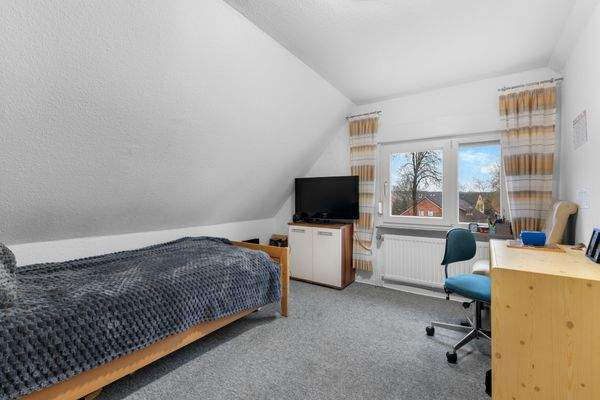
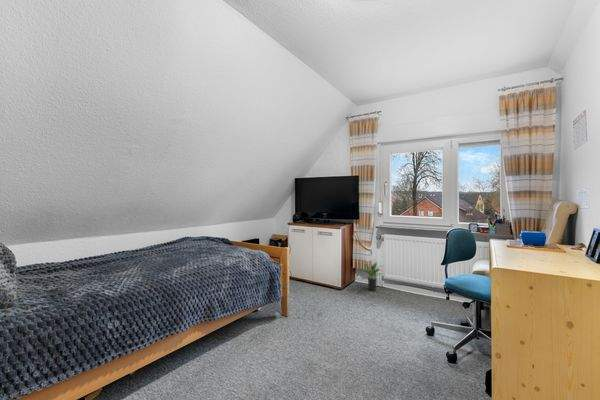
+ potted plant [358,262,385,292]
